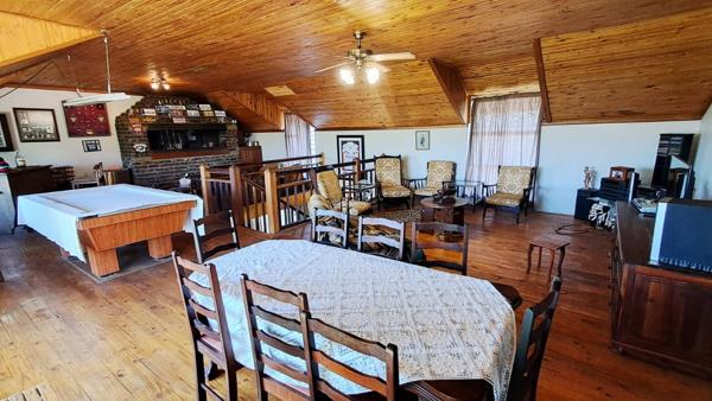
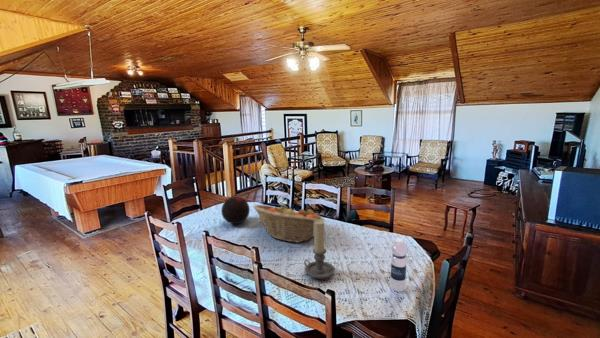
+ decorative orb [220,196,251,225]
+ water bottle [389,237,408,293]
+ fruit basket [252,204,325,244]
+ candle holder [303,220,336,280]
